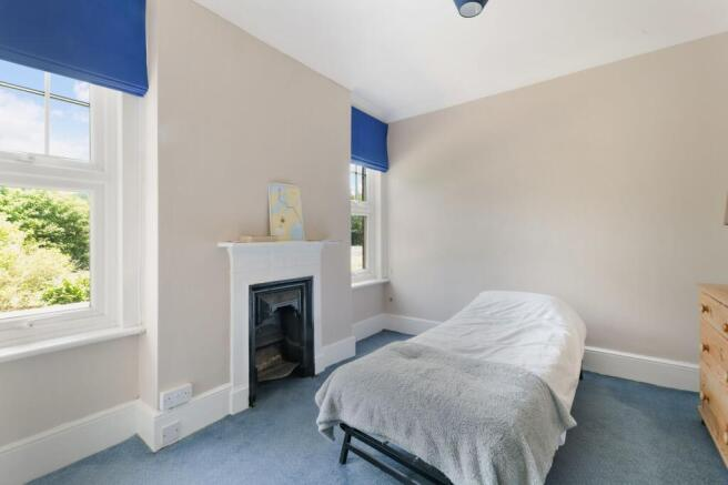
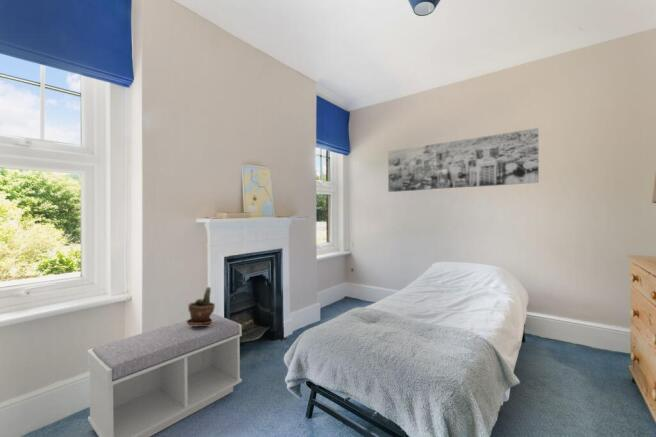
+ bench [86,313,243,437]
+ wall art [387,127,540,193]
+ potted plant [187,286,216,326]
